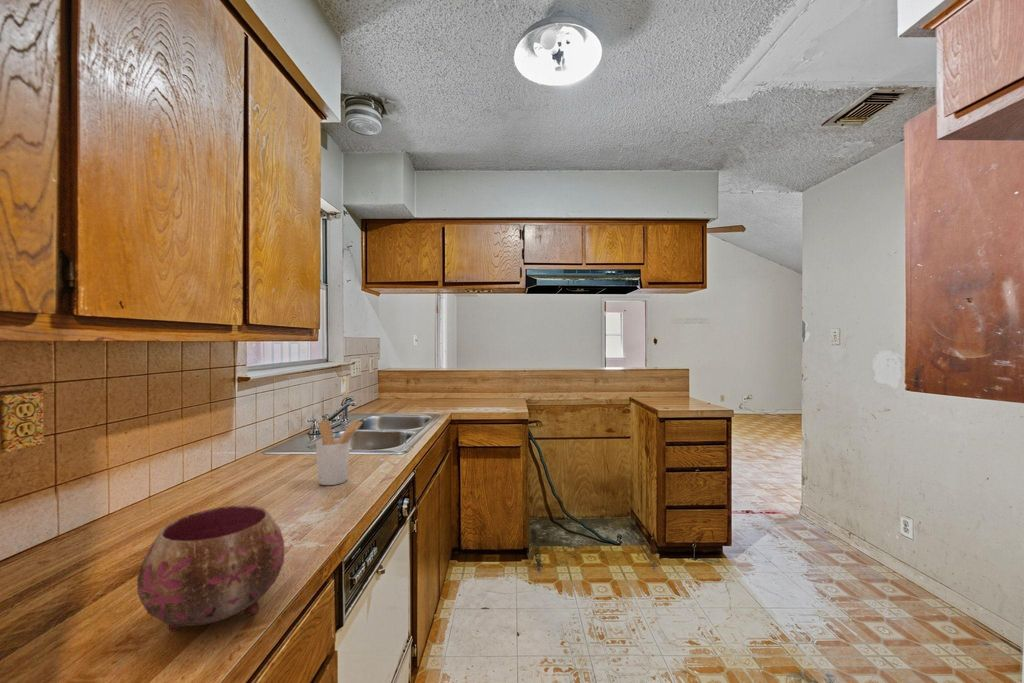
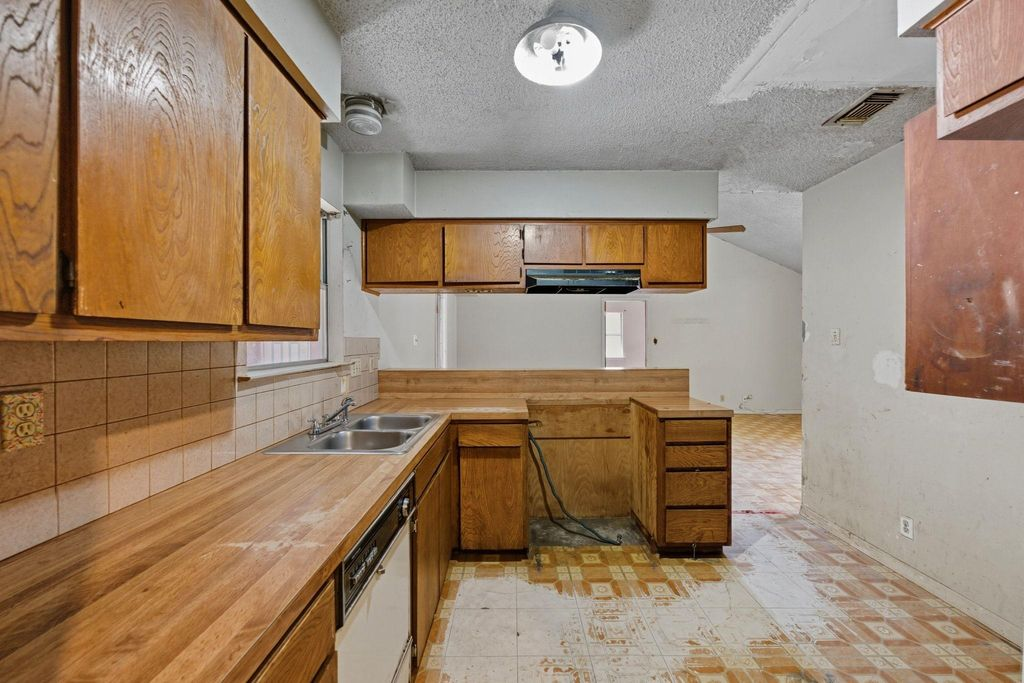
- bowl [136,504,286,633]
- utensil holder [315,419,364,486]
